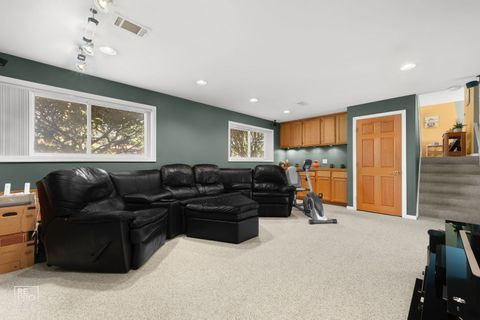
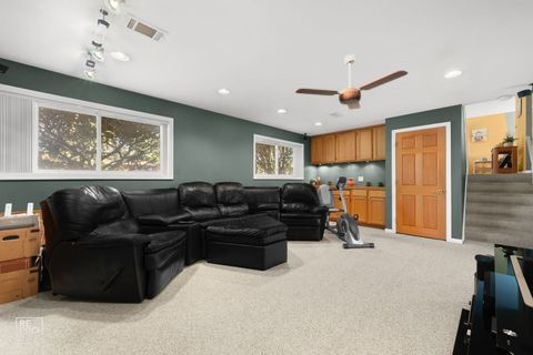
+ ceiling fan [294,53,409,111]
